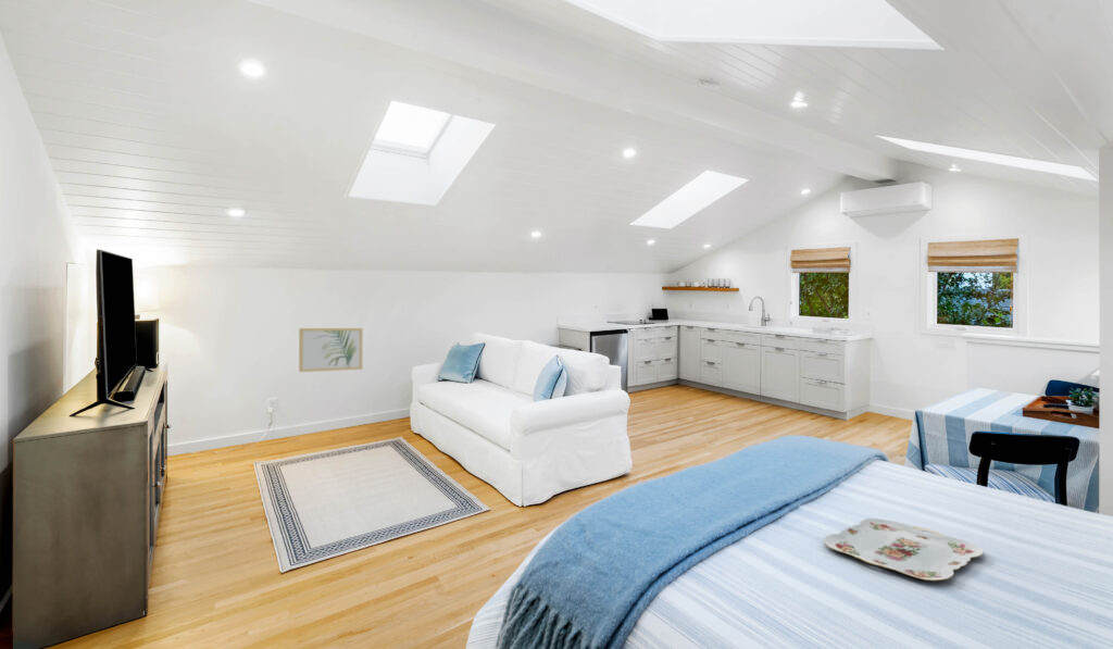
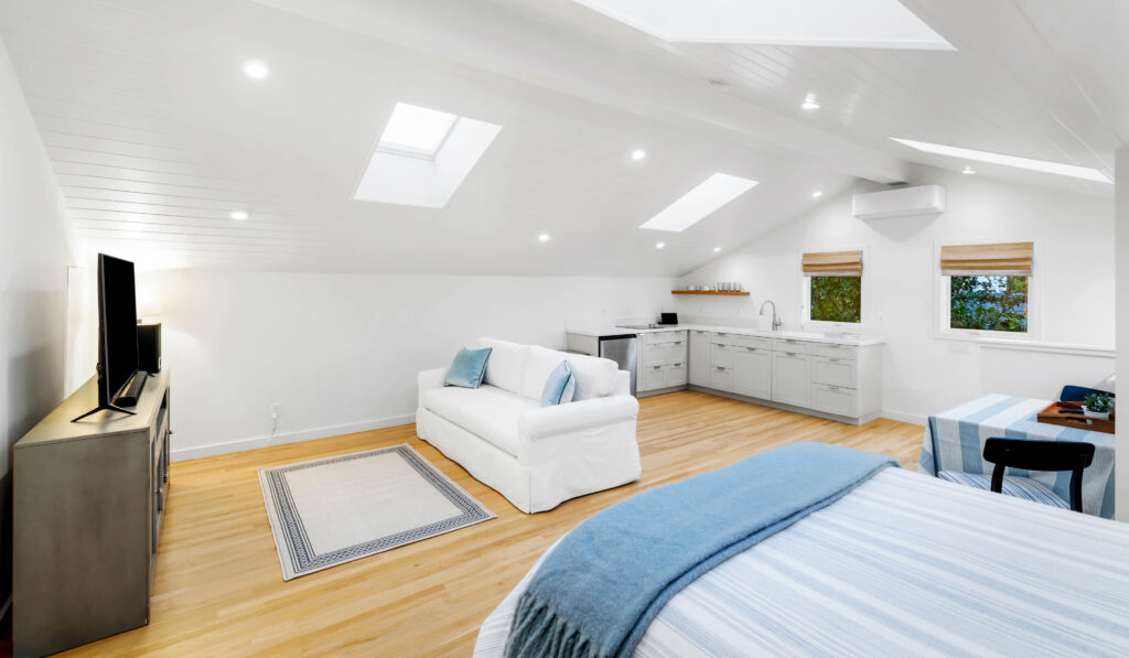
- wall art [298,327,364,373]
- serving tray [823,517,985,582]
